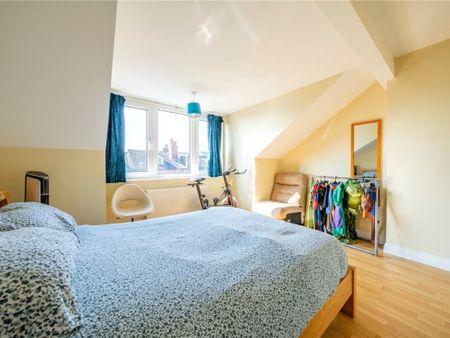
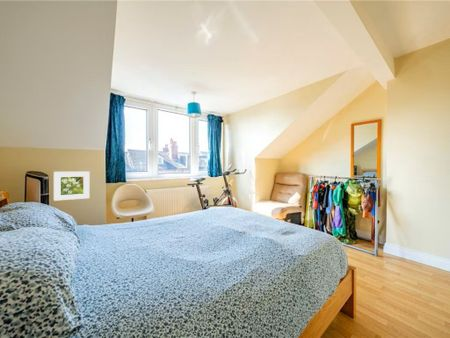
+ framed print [53,171,90,202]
